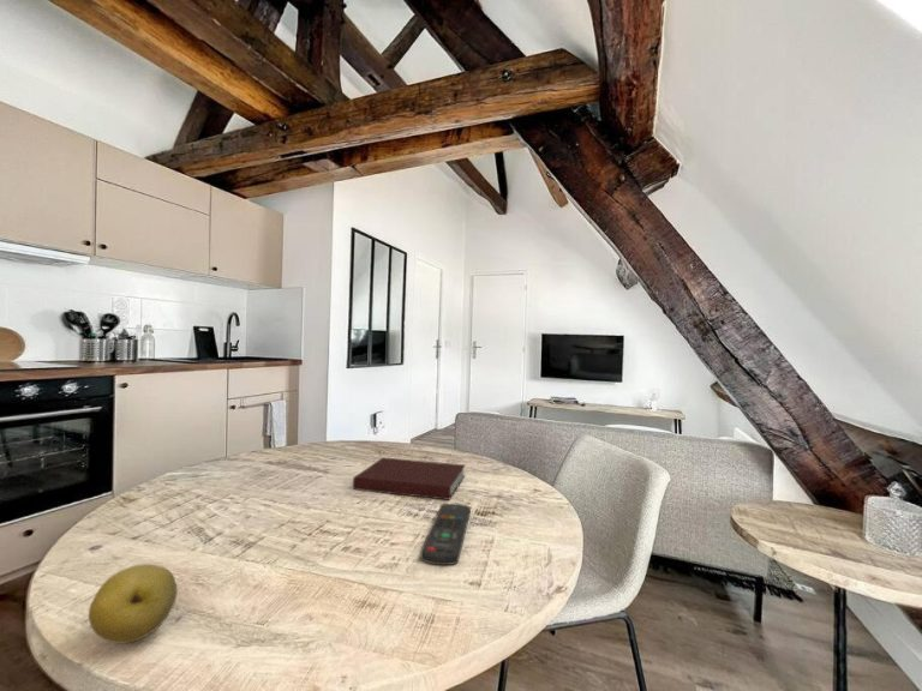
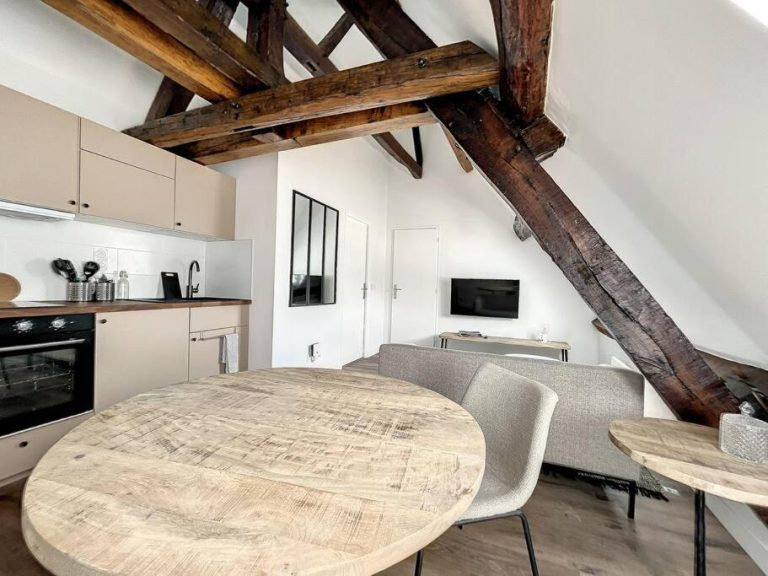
- fruit [88,563,178,644]
- notebook [352,456,467,501]
- remote control [419,503,472,566]
